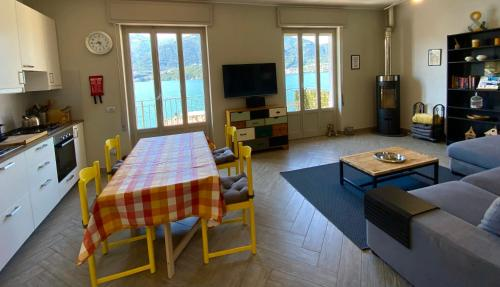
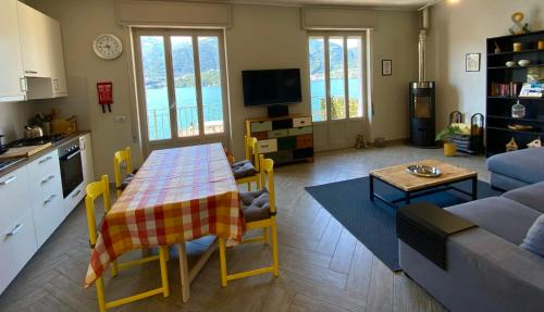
+ house plant [434,124,471,158]
